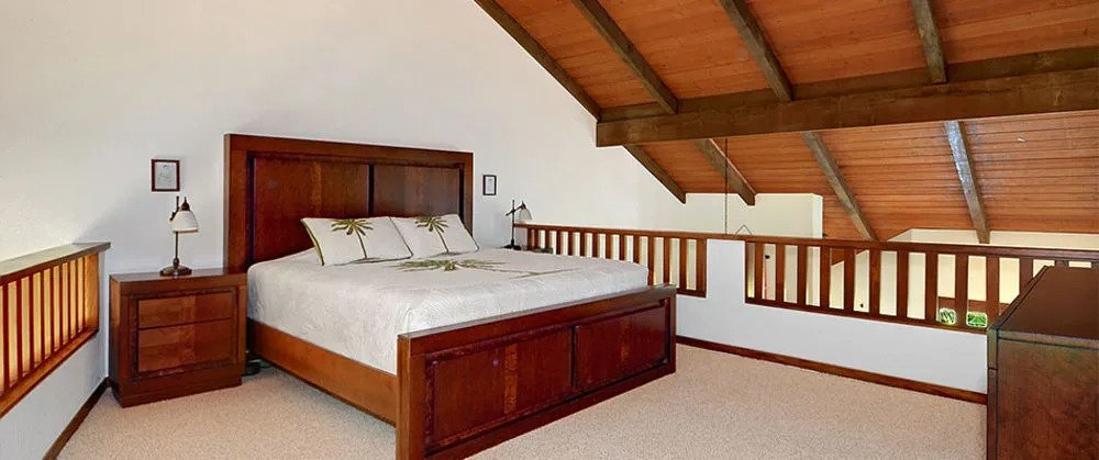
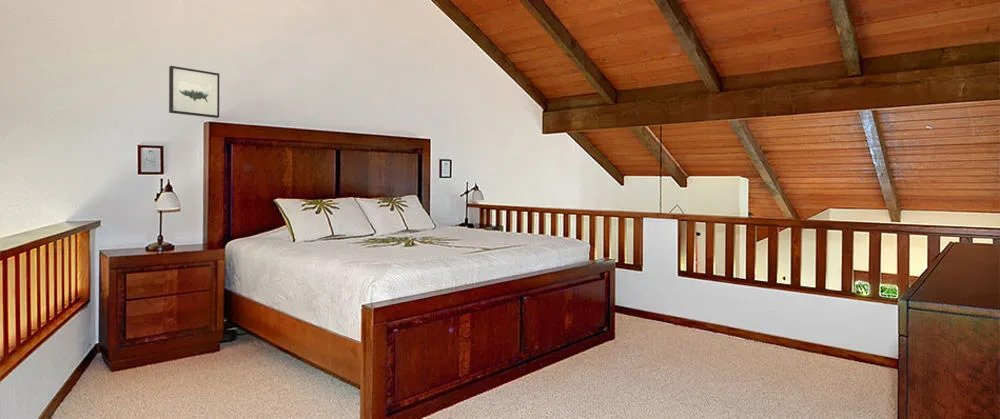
+ wall art [168,65,220,119]
